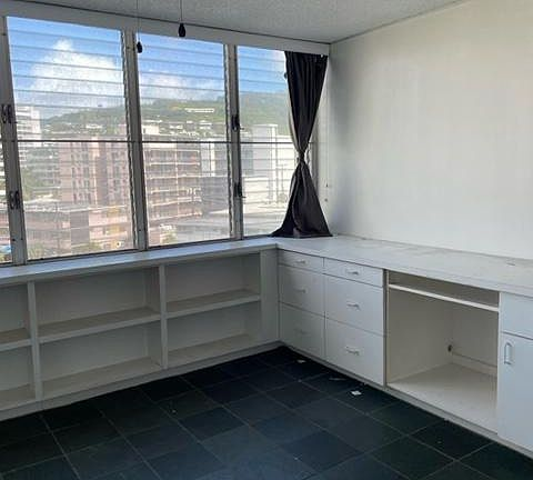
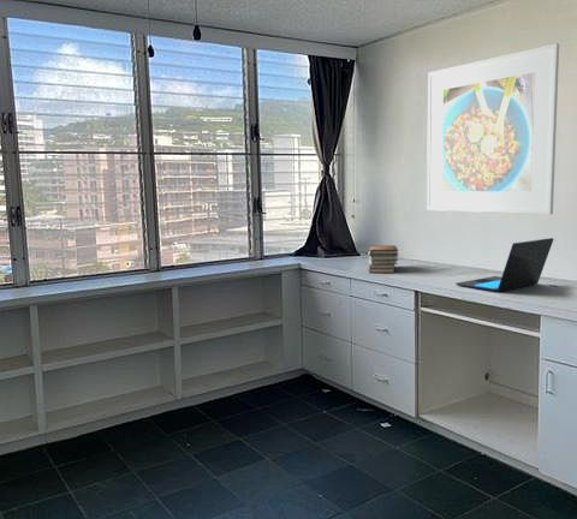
+ book stack [367,244,400,274]
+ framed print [426,42,560,216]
+ laptop [454,237,554,293]
